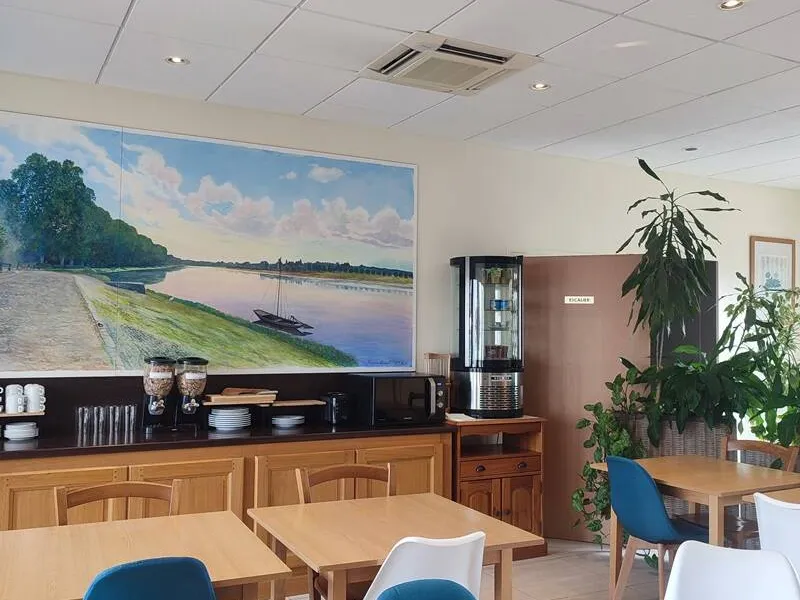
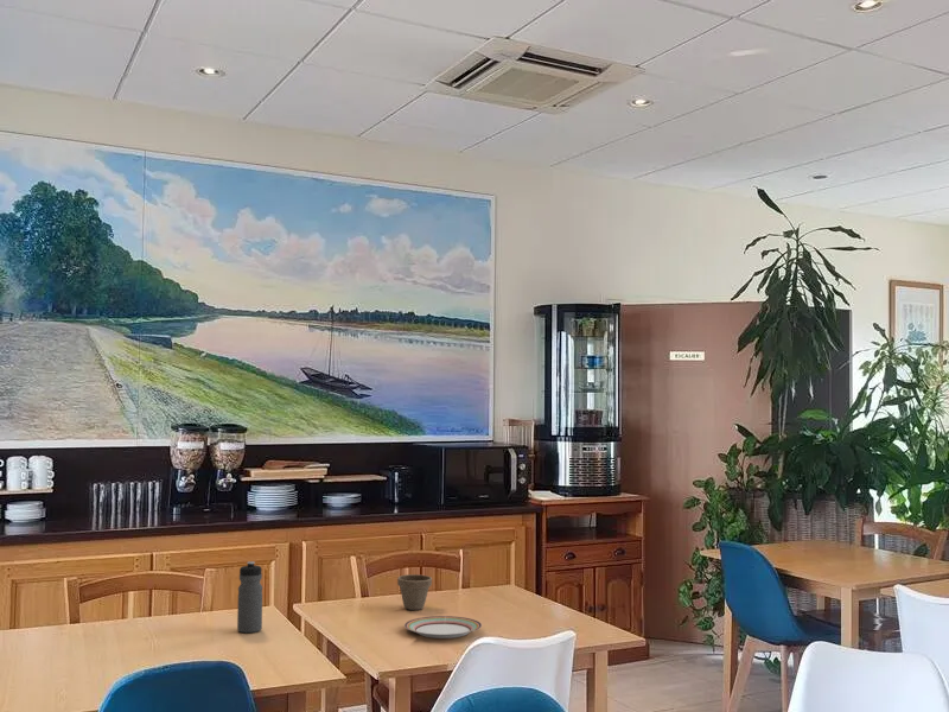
+ plate [403,615,483,640]
+ water bottle [236,560,263,634]
+ flower pot [396,573,433,611]
